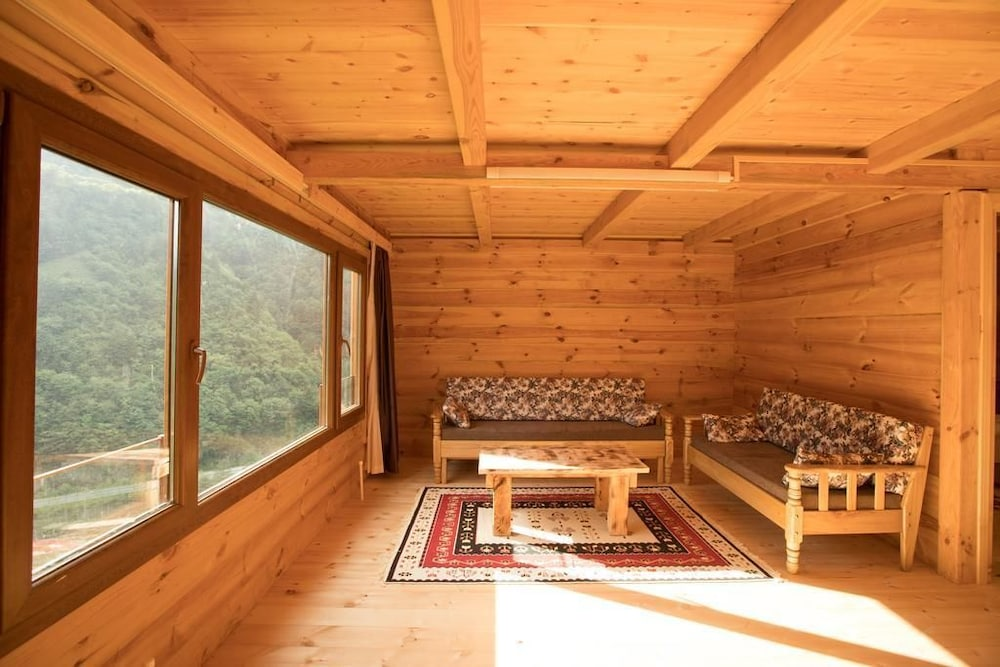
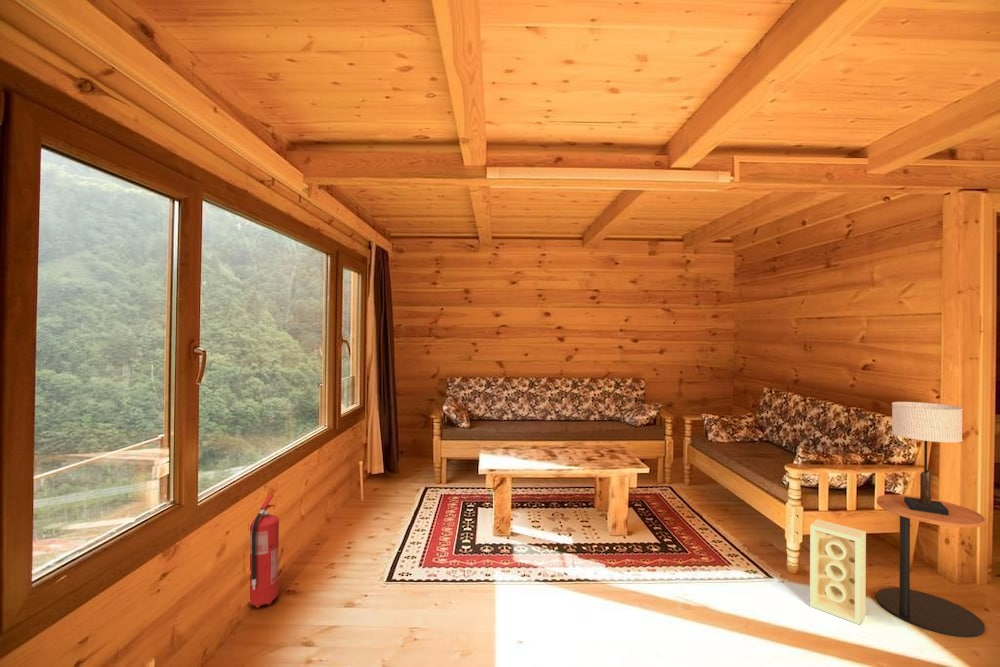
+ table lamp [891,401,964,515]
+ fire extinguisher [248,493,280,609]
+ speaker [809,518,867,626]
+ side table [875,494,986,638]
